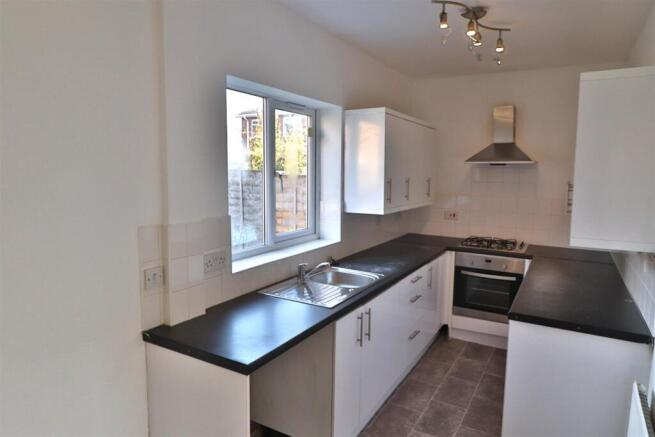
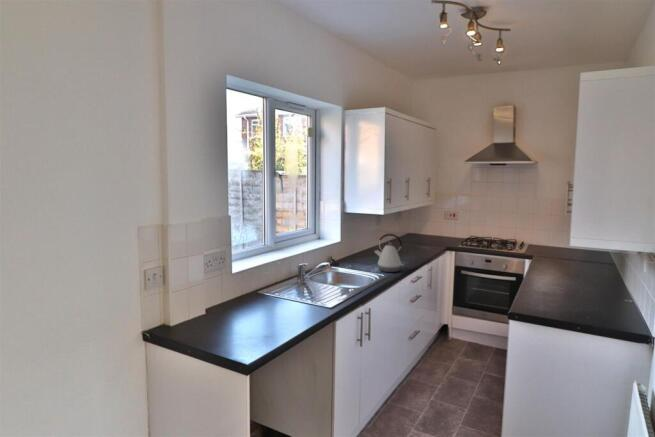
+ kettle [373,233,404,273]
